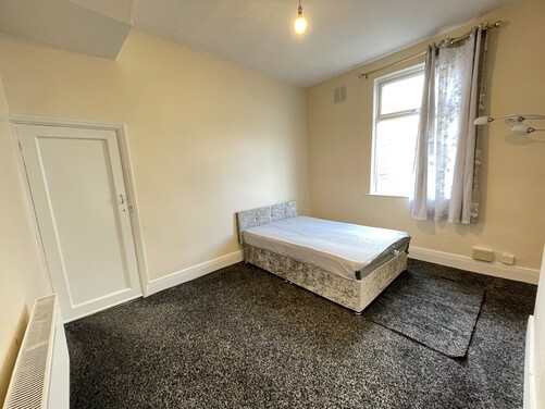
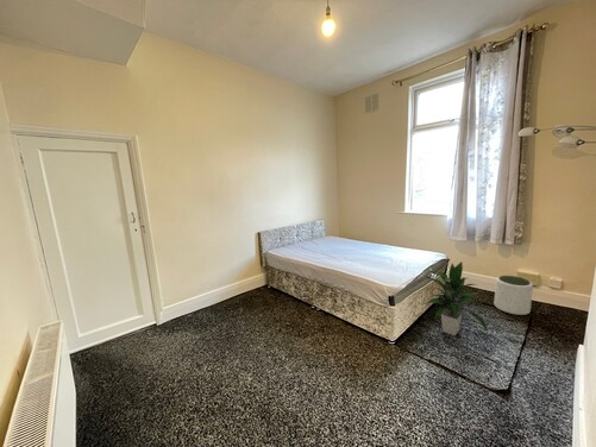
+ indoor plant [424,260,489,336]
+ plant pot [493,275,534,316]
